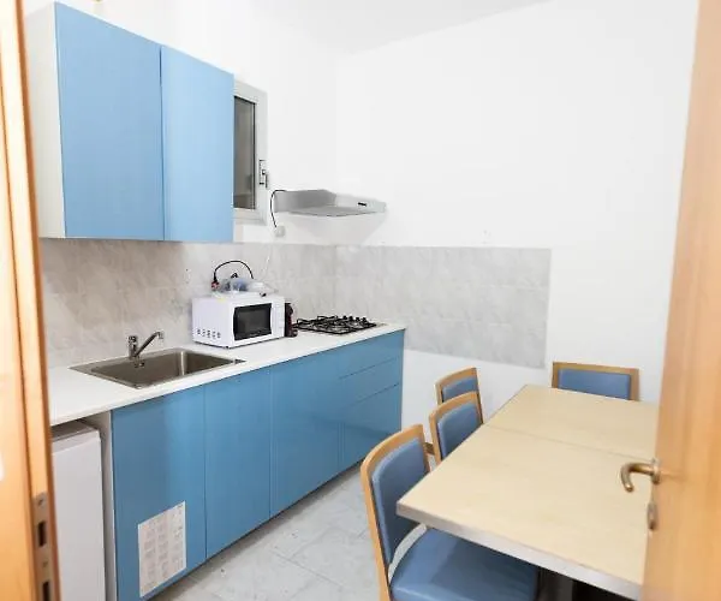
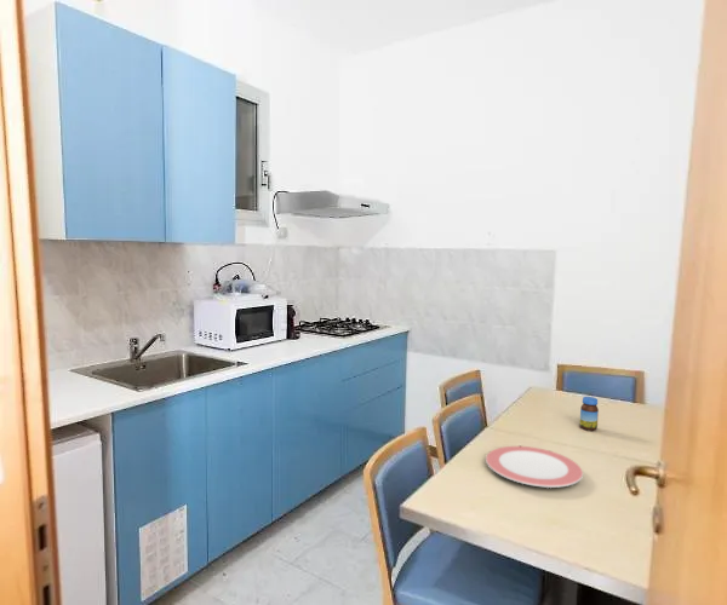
+ plate [485,445,584,489]
+ jar [578,396,600,432]
